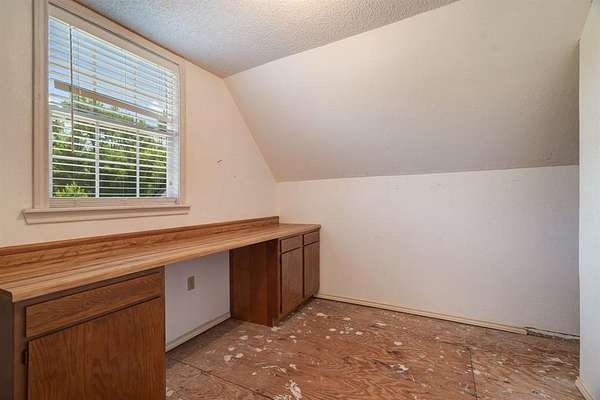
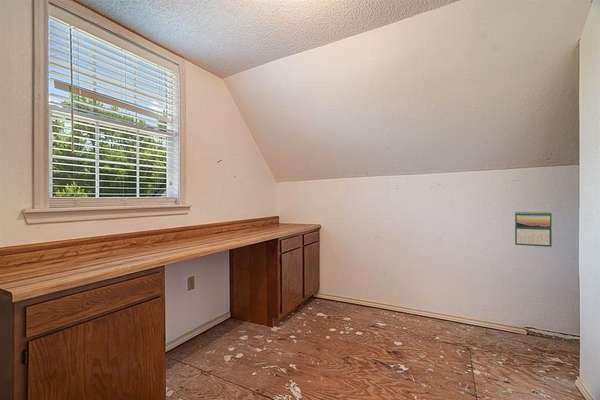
+ calendar [514,211,553,248]
